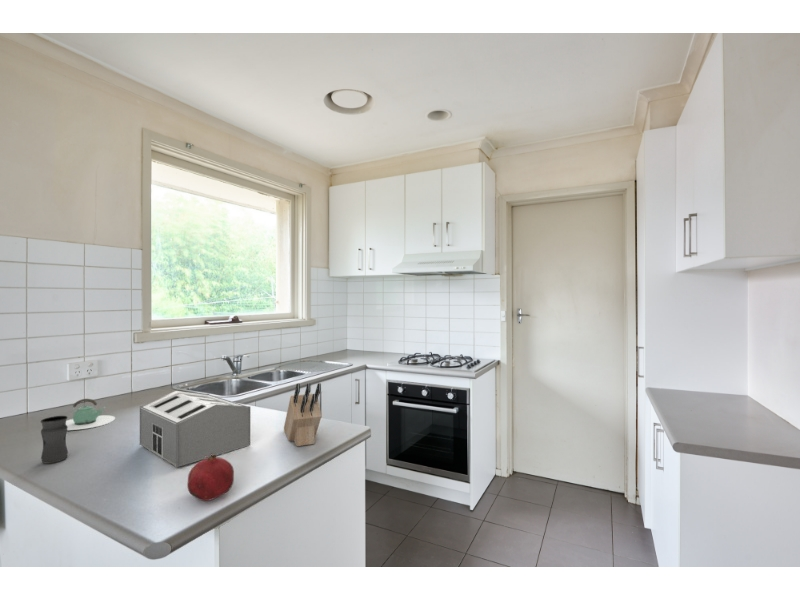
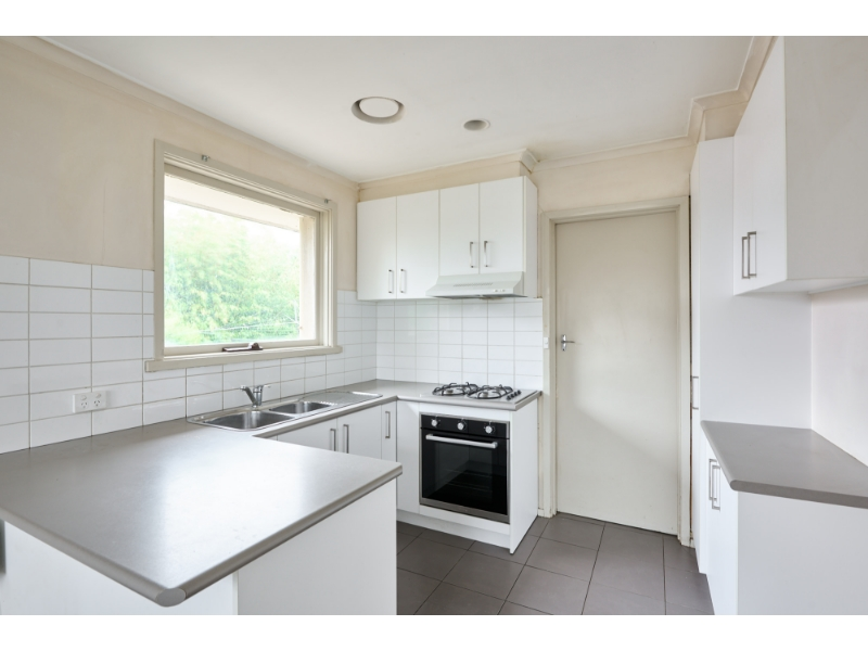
- toaster [139,390,251,468]
- jar [40,415,69,464]
- fruit [186,454,235,502]
- knife block [283,382,322,447]
- teapot [66,398,116,431]
